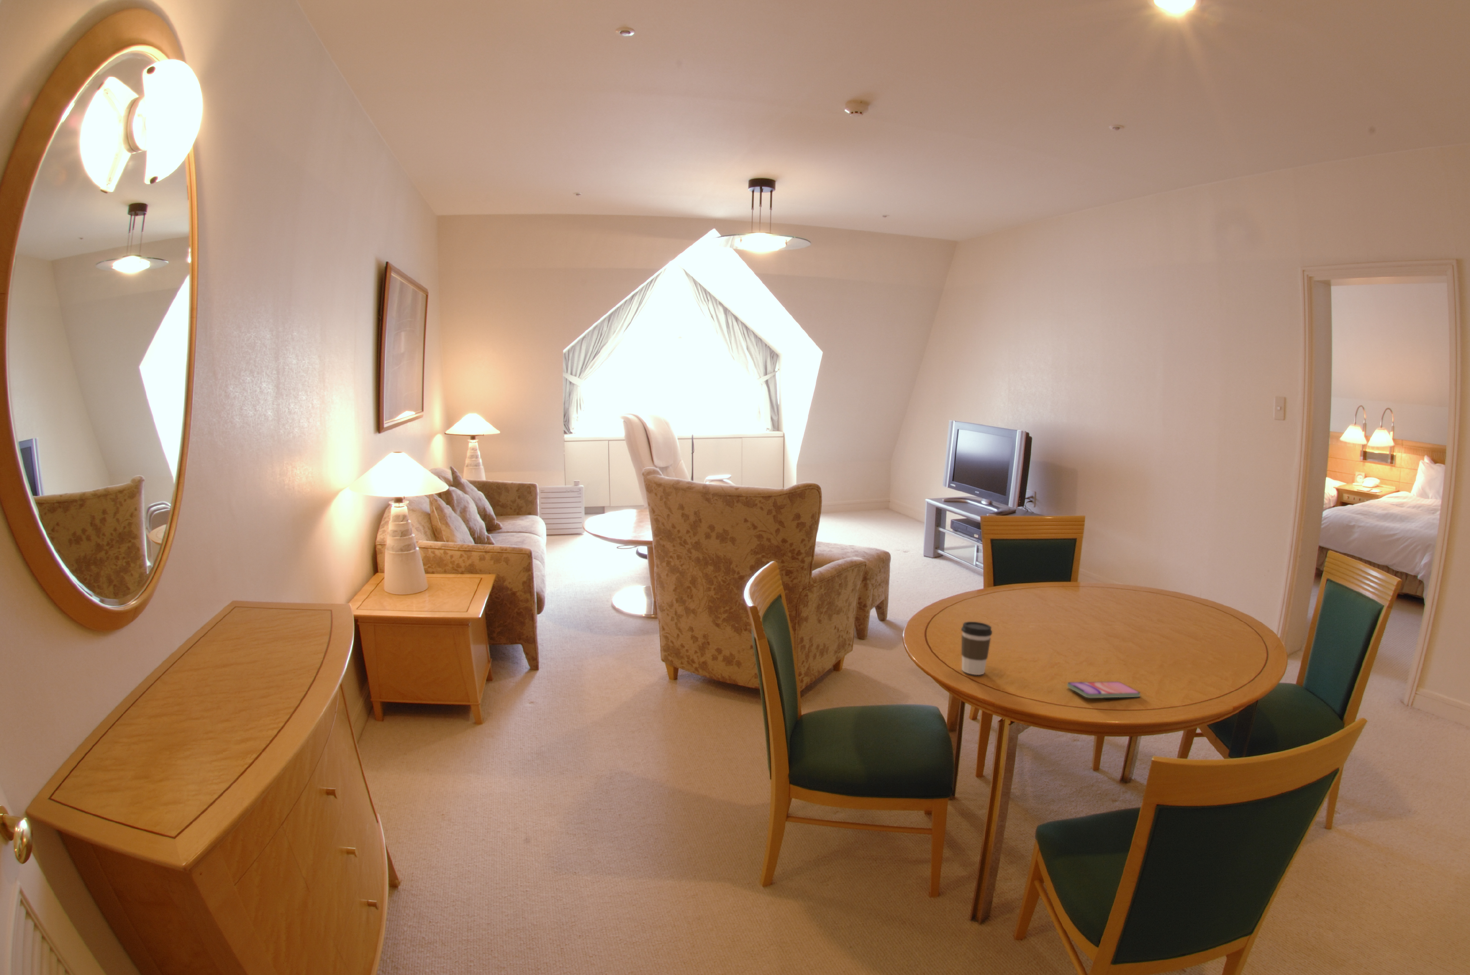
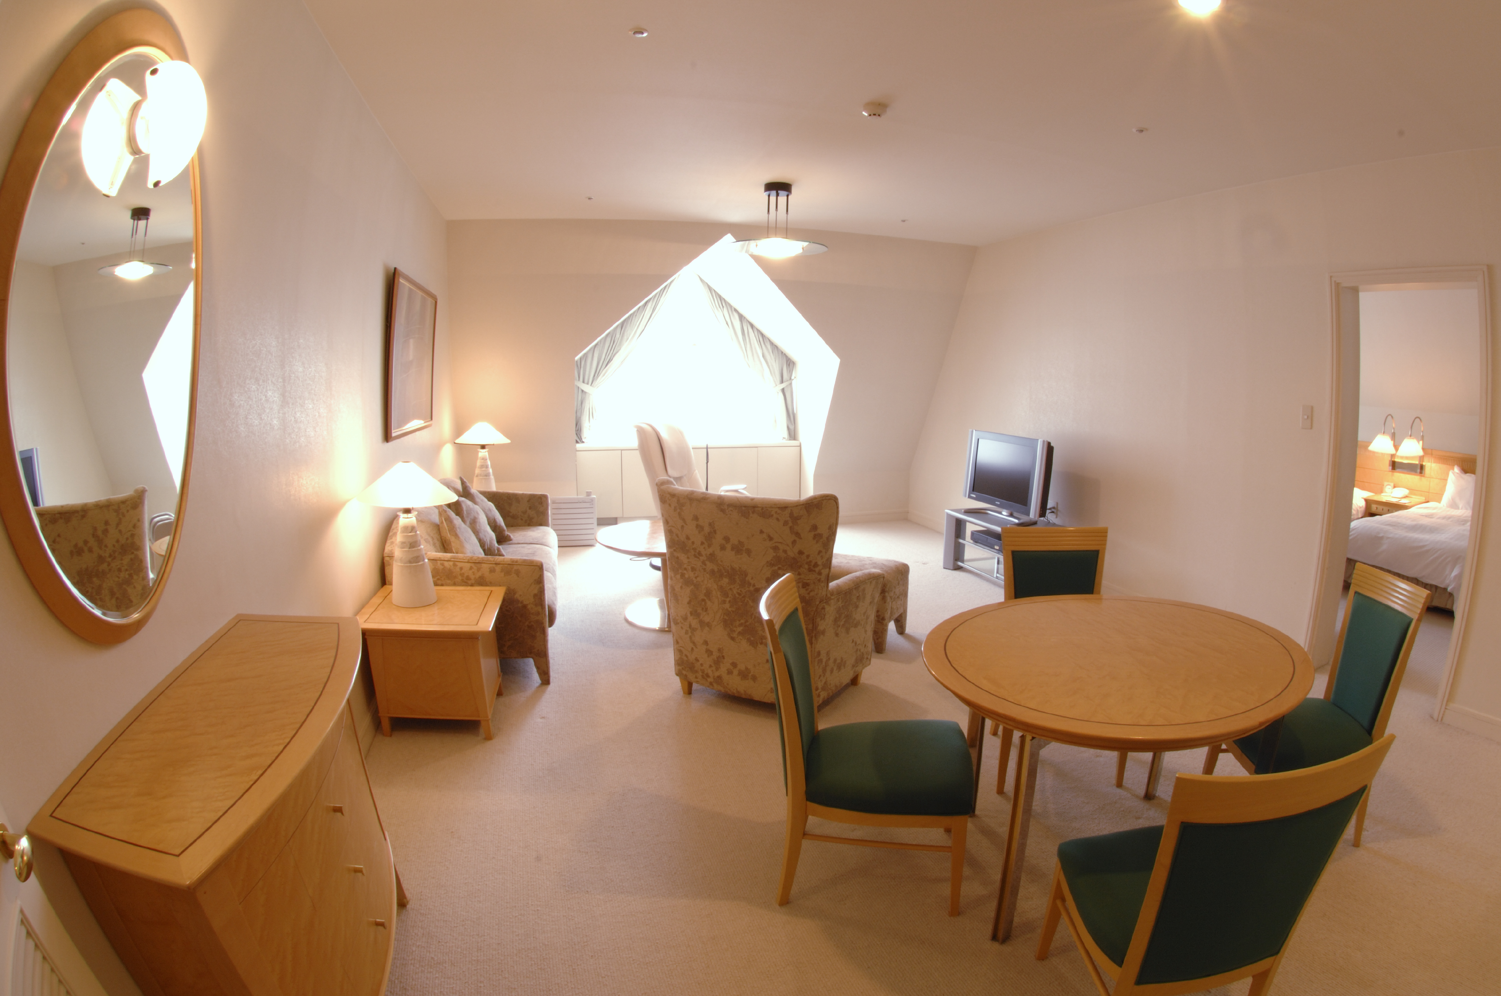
- smartphone [1067,681,1141,699]
- coffee cup [960,621,993,676]
